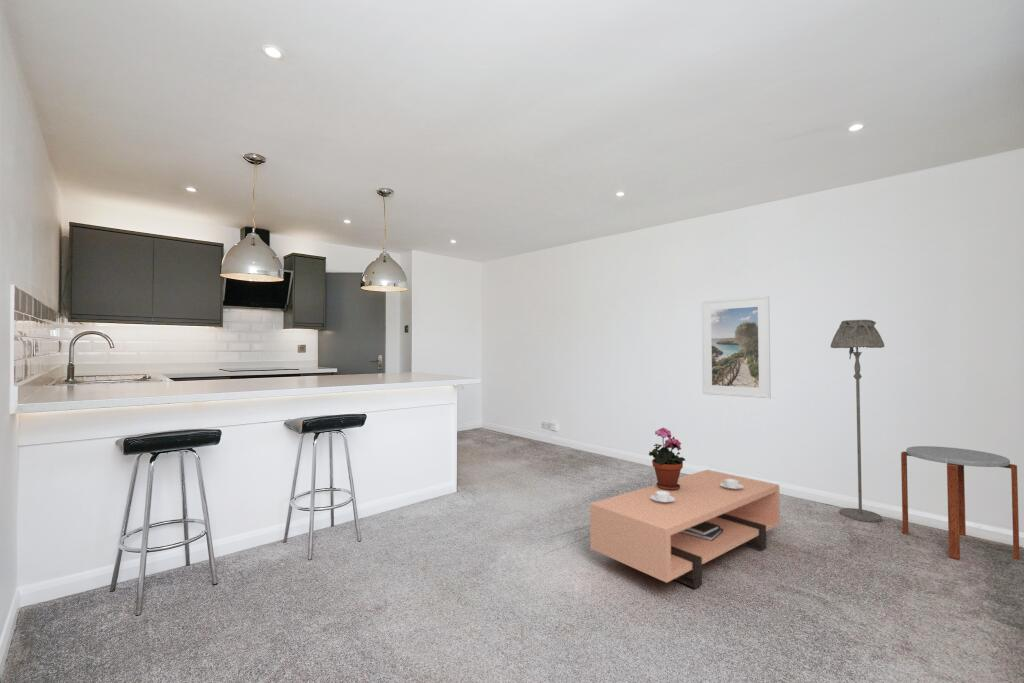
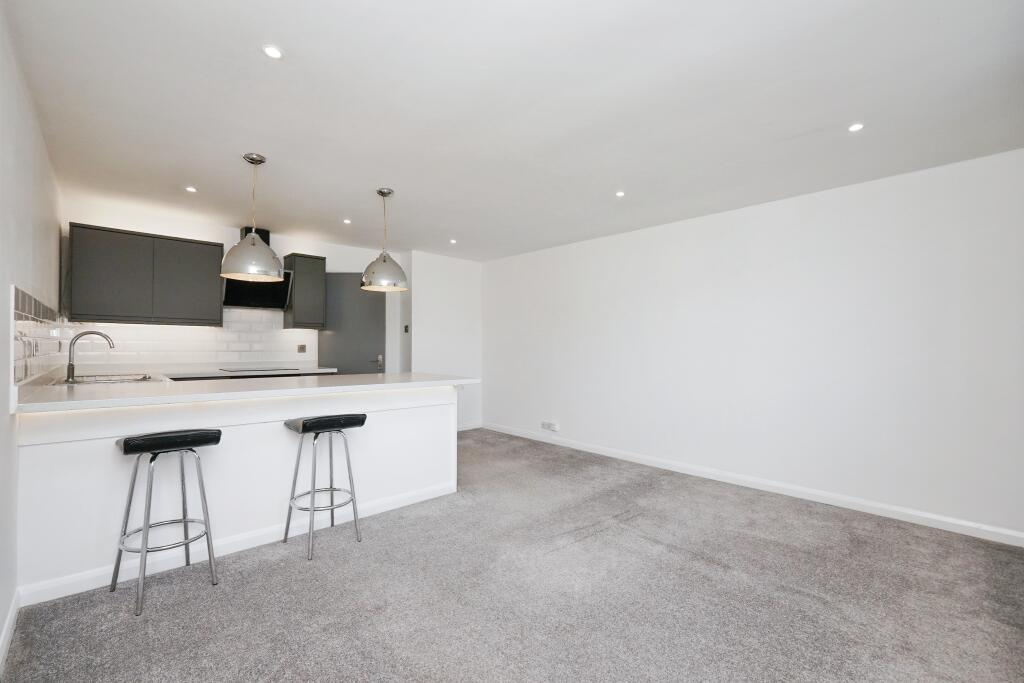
- potted plant [648,426,686,491]
- coffee table [589,469,781,589]
- floor lamp [830,319,885,523]
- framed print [701,295,772,399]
- side table [900,445,1021,561]
